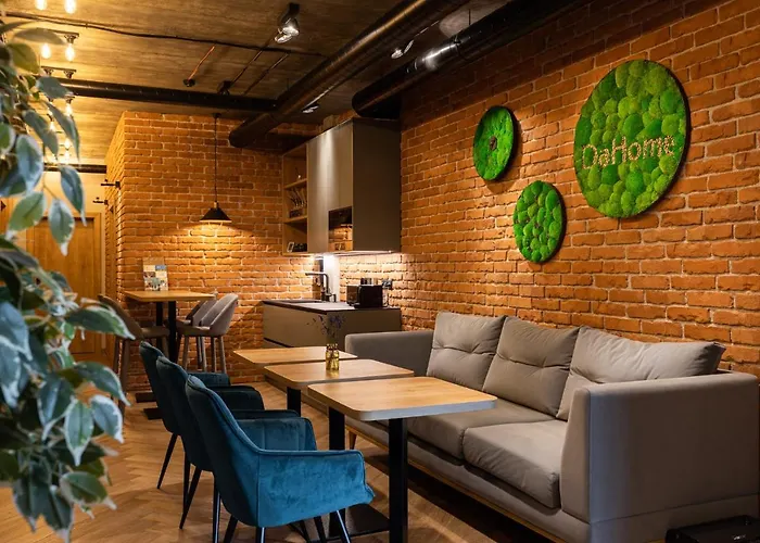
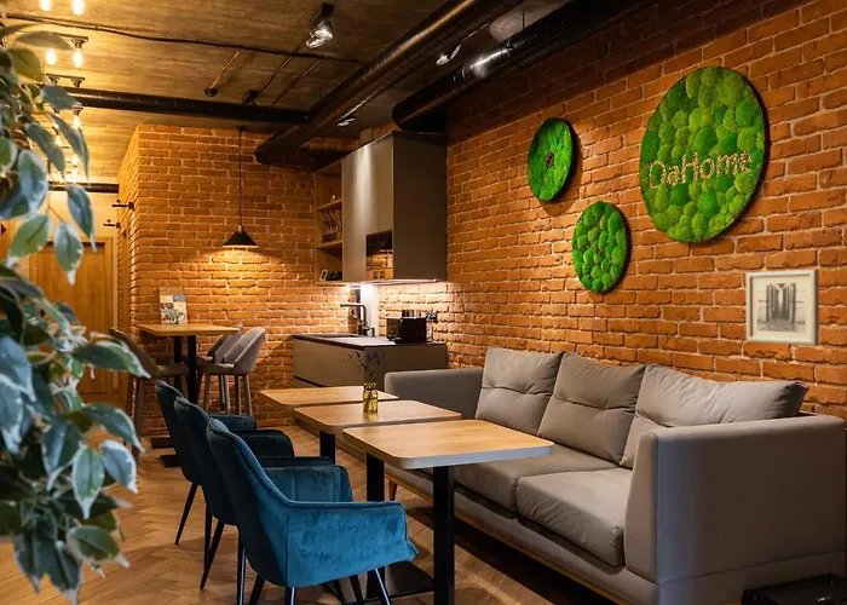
+ wall art [745,269,820,347]
